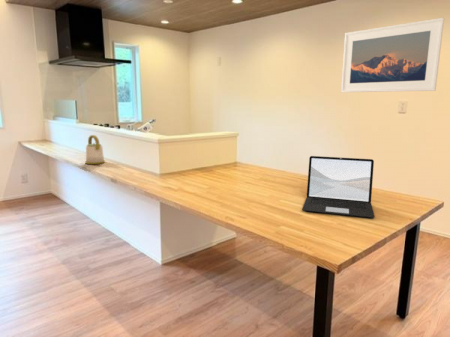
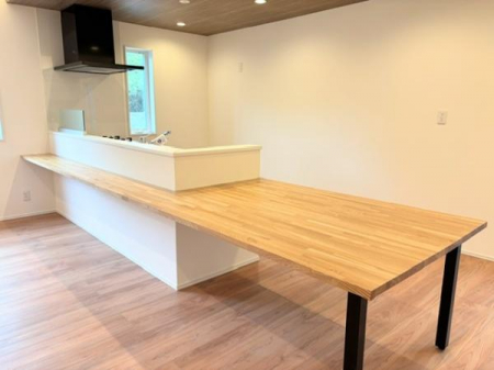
- kettle [84,134,106,165]
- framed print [340,17,445,93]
- laptop [301,155,376,219]
